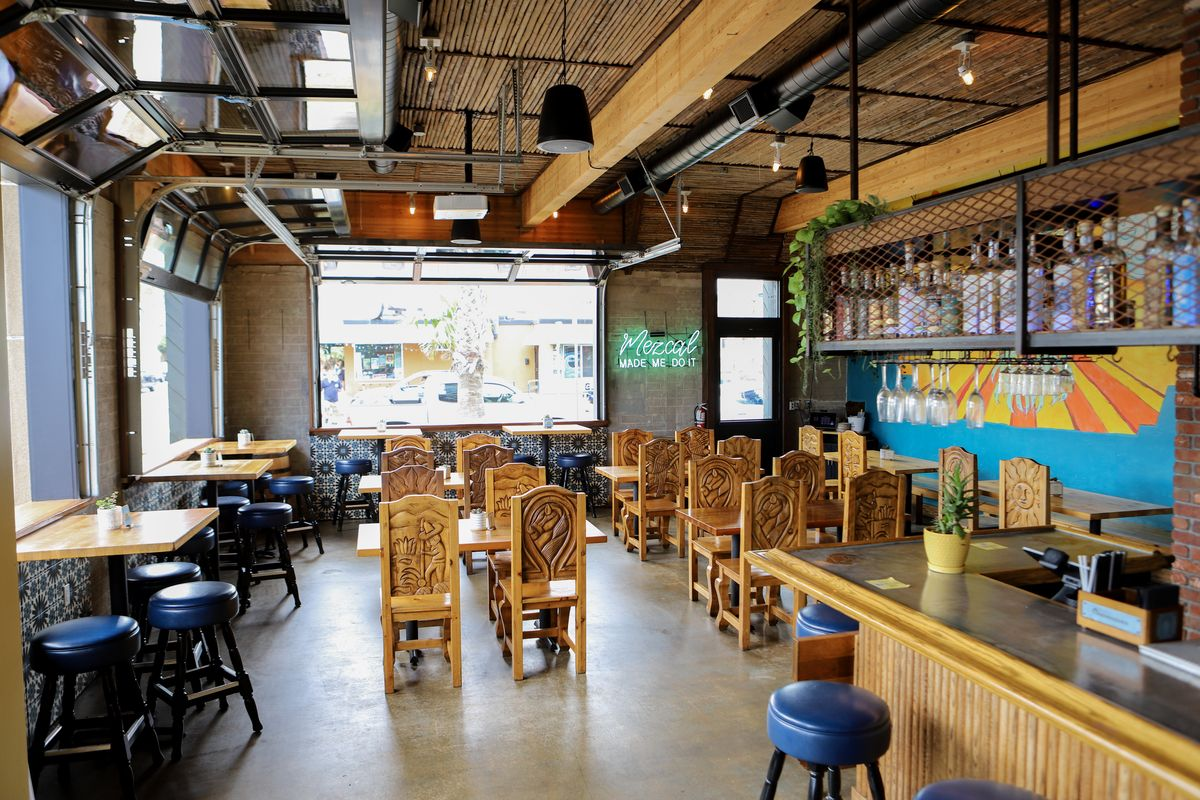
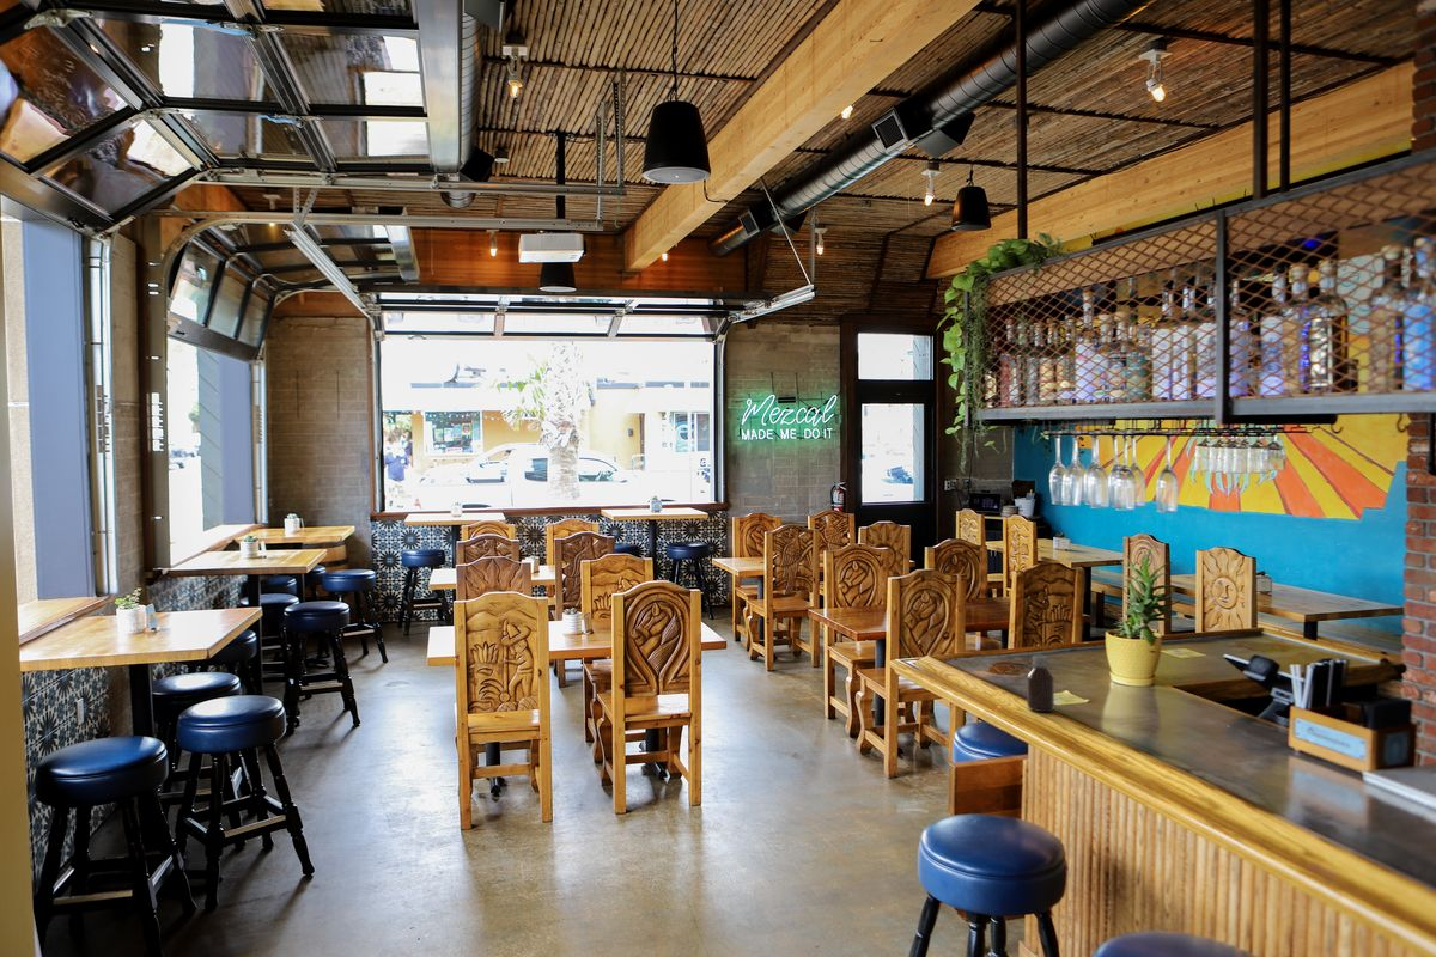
+ bottle [1026,654,1055,713]
